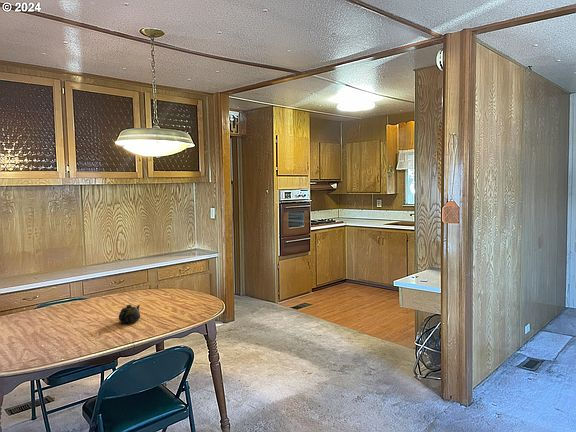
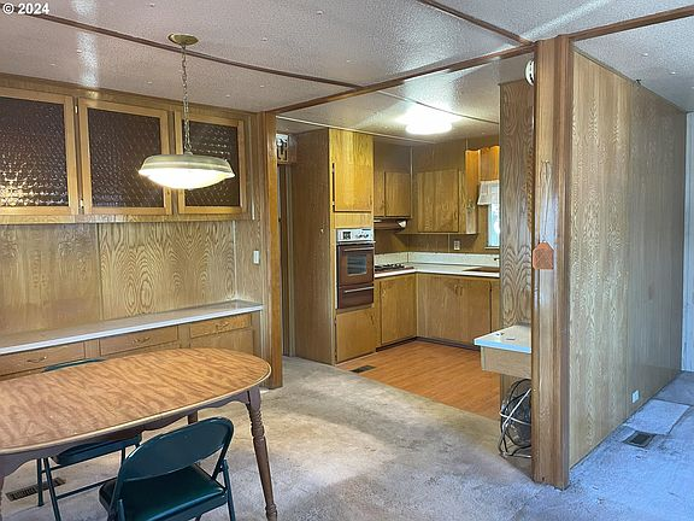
- teapot [118,304,141,324]
